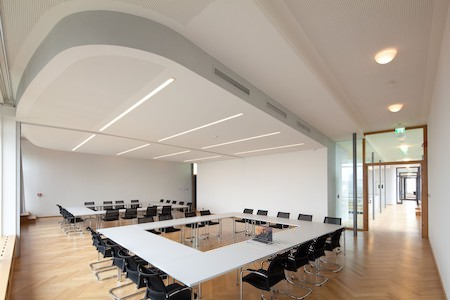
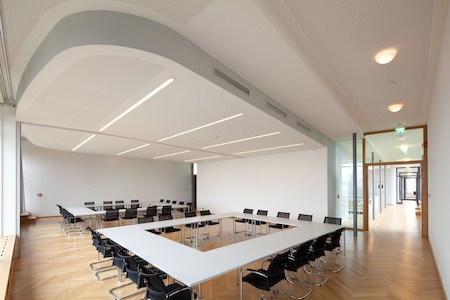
- laptop [246,223,273,247]
